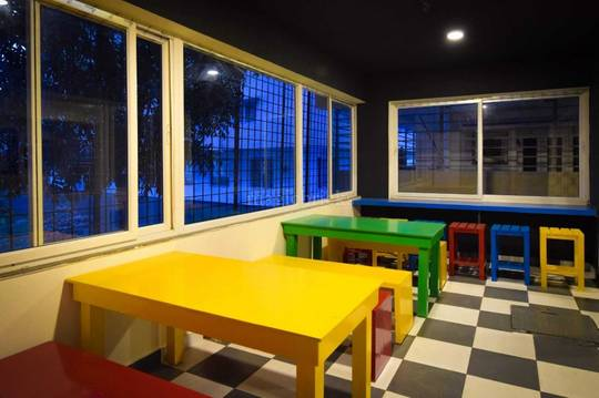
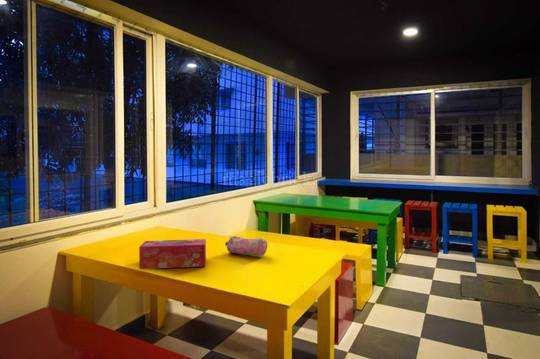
+ tissue box [138,238,207,270]
+ pencil case [224,235,268,257]
